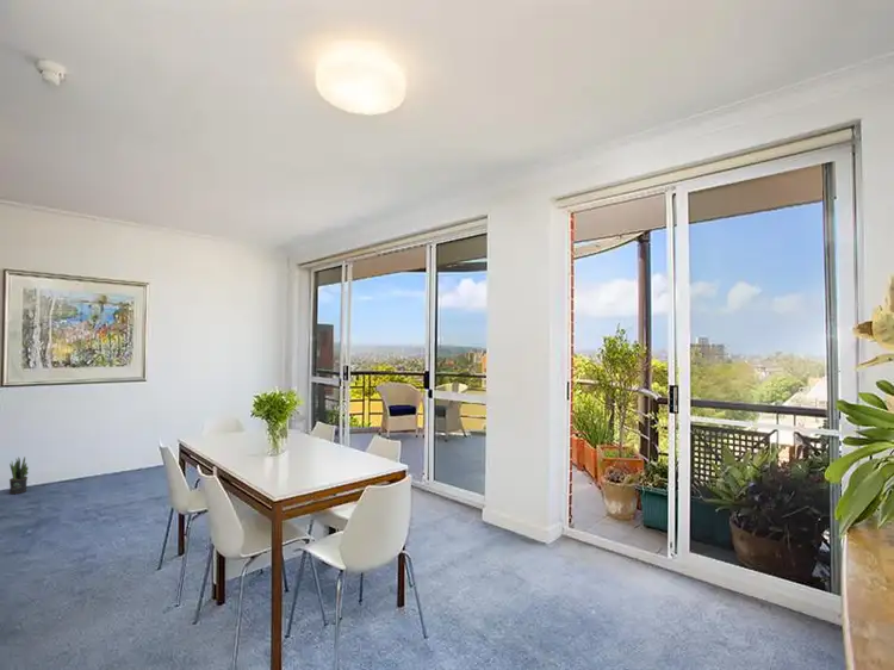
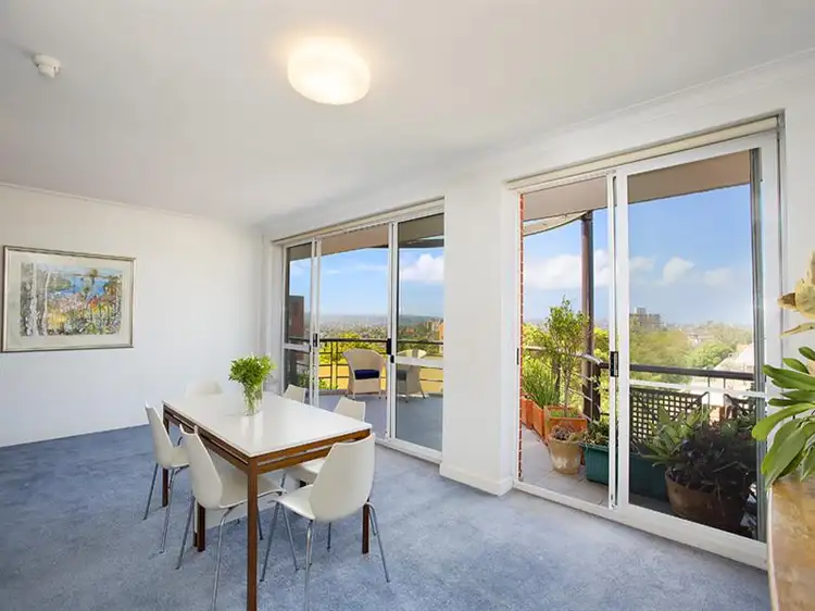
- potted plant [8,455,30,495]
